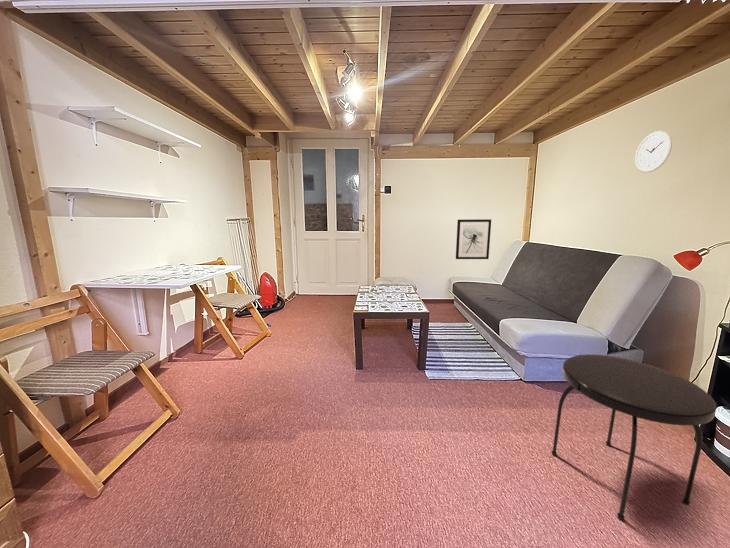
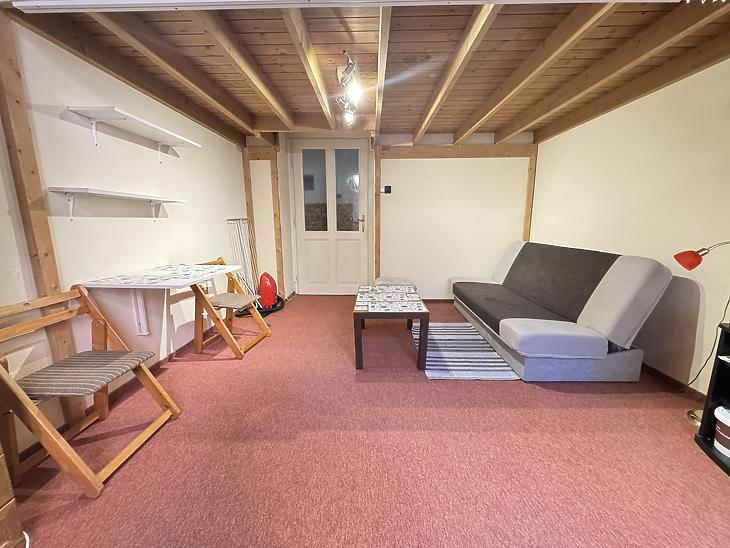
- wall art [455,218,492,260]
- side table [551,354,718,521]
- wall clock [634,130,673,173]
